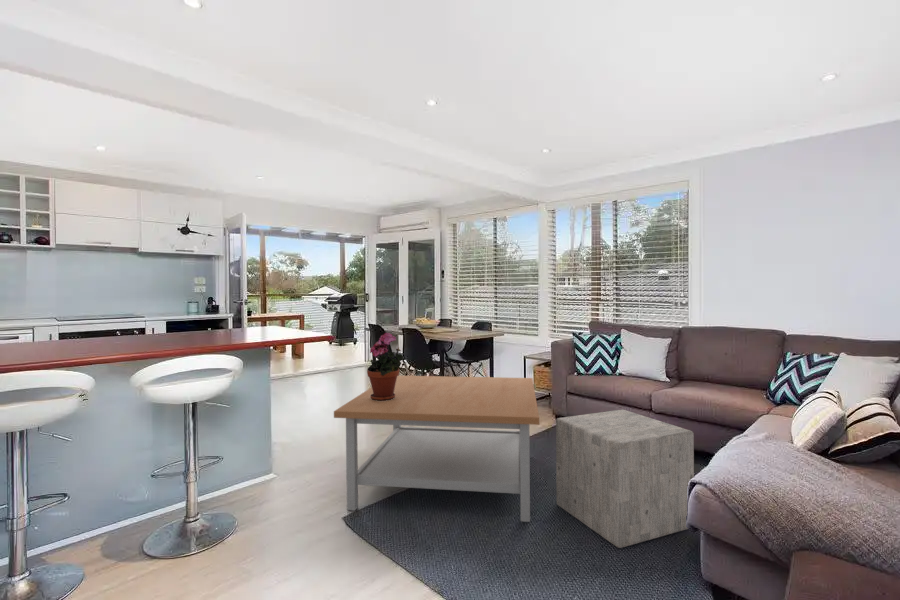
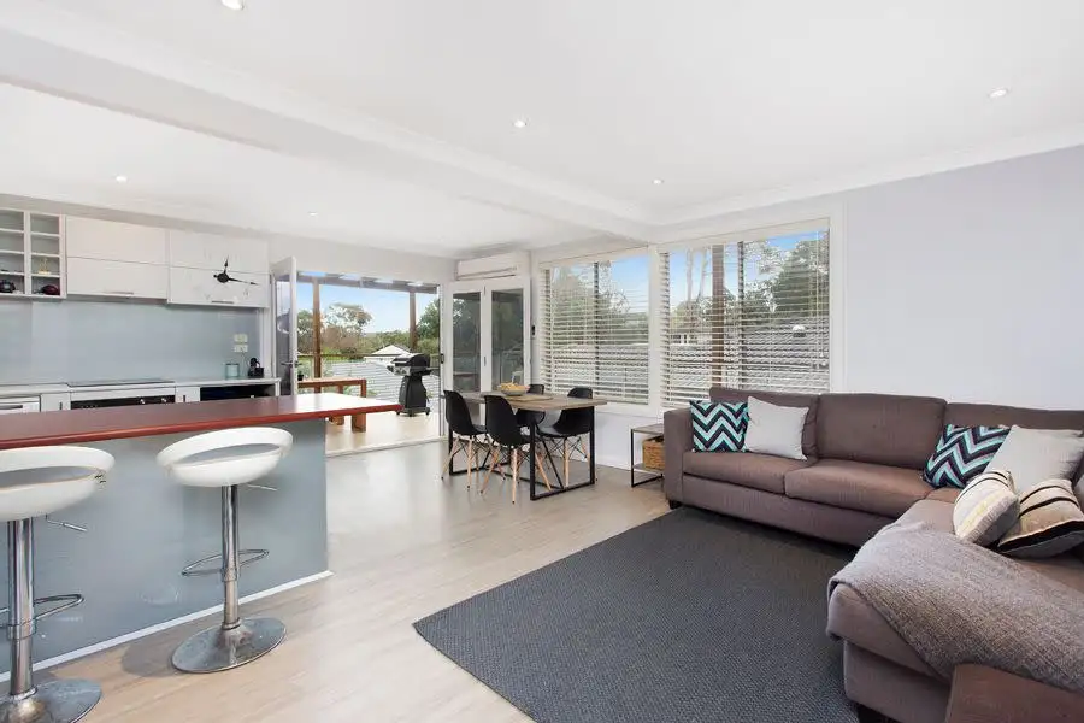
- potted plant [366,332,405,401]
- stool [555,409,695,549]
- coffee table [333,375,540,523]
